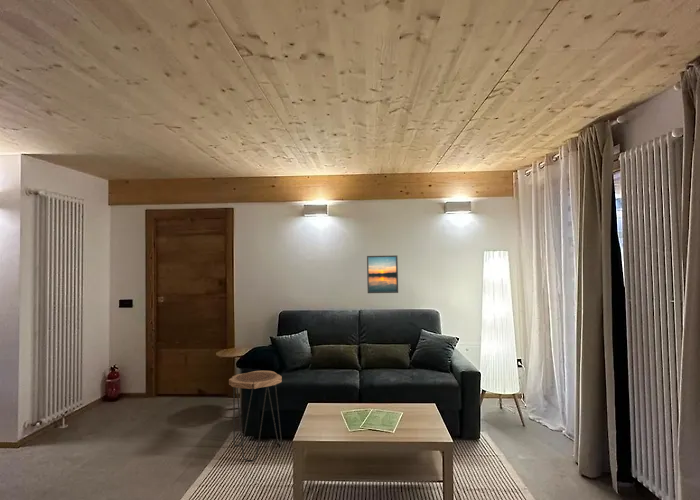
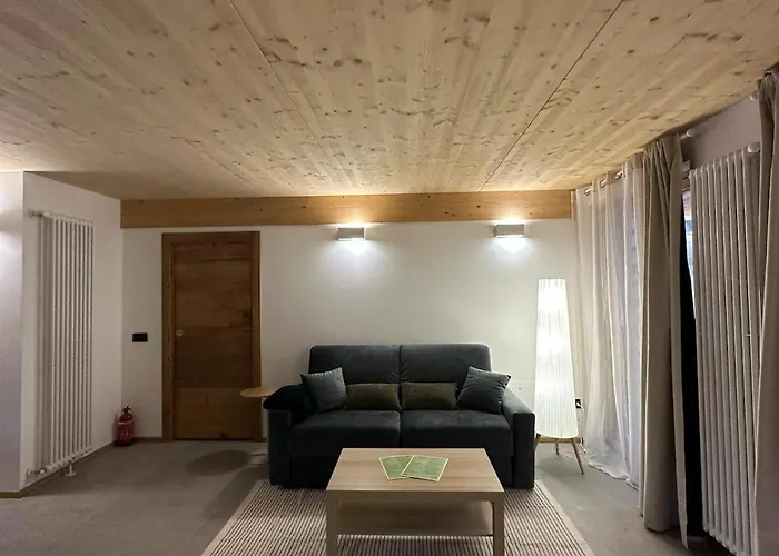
- side table [228,370,283,462]
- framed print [366,254,399,294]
